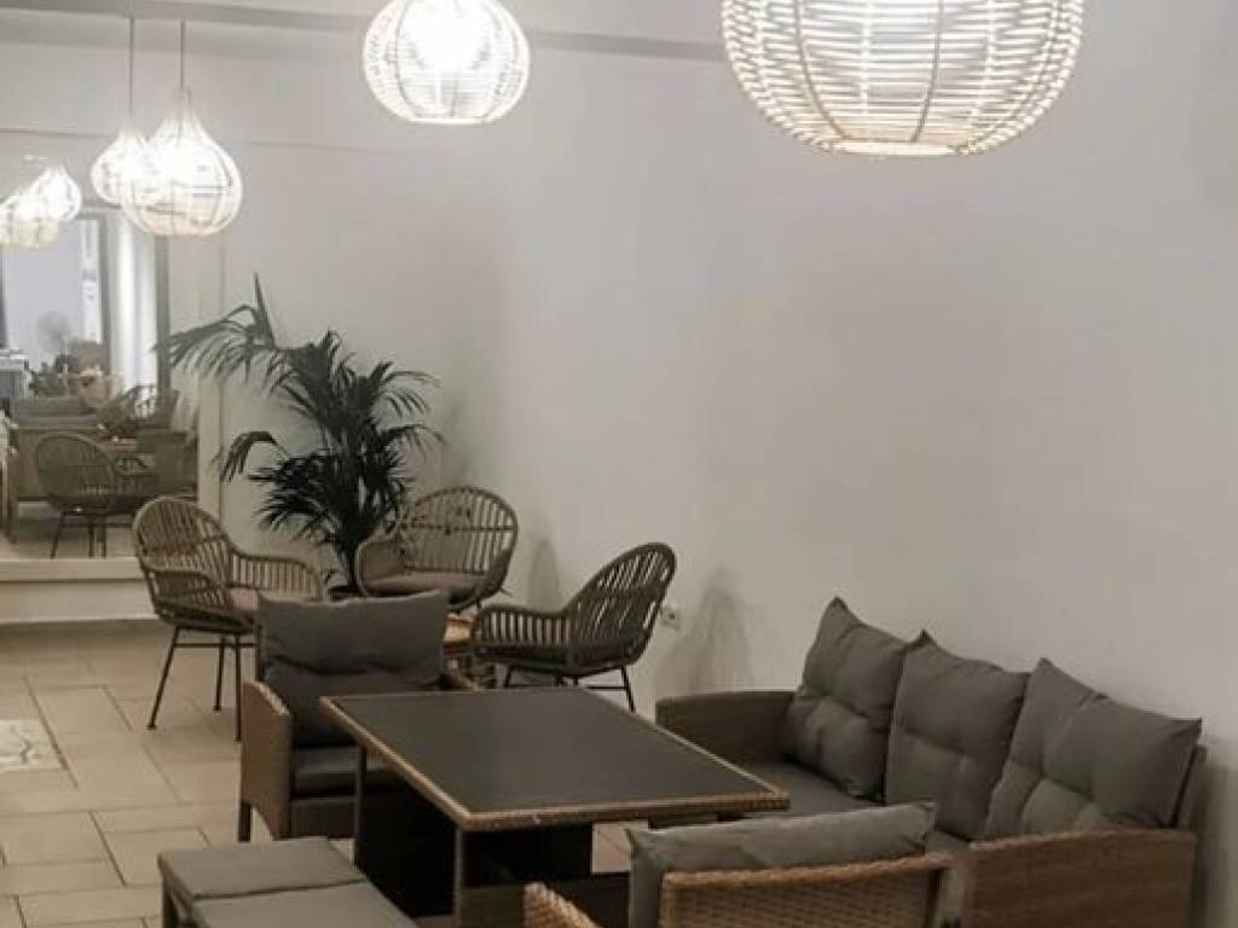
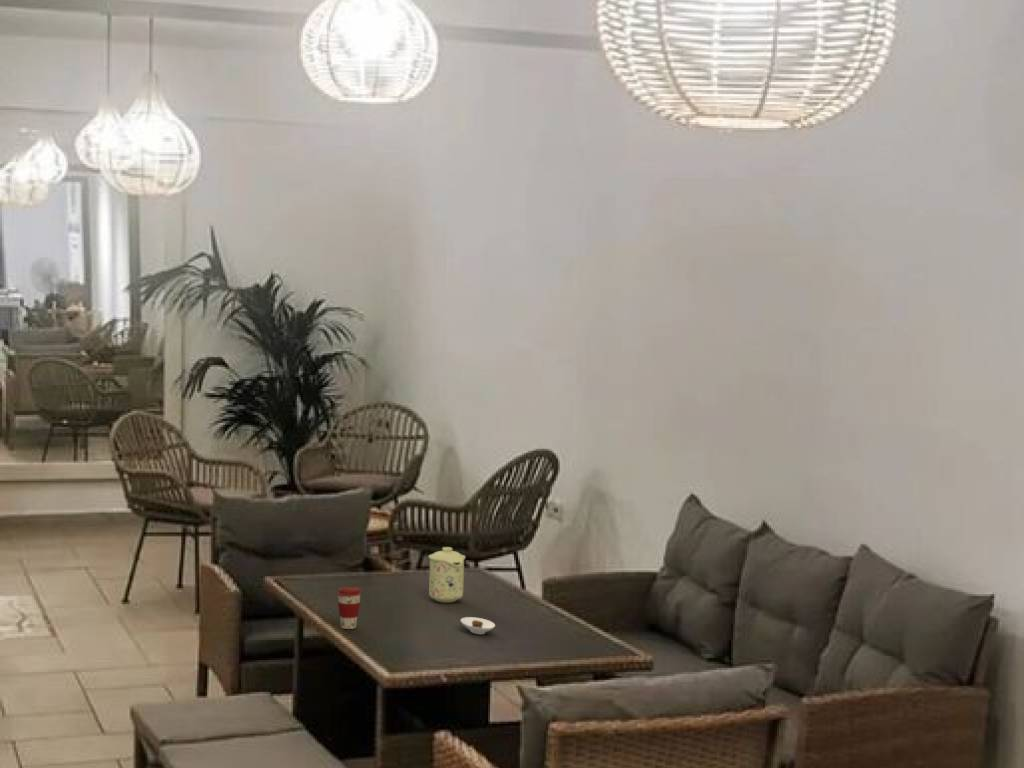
+ mug [428,546,466,603]
+ coffee cup [336,586,362,630]
+ saucer [460,616,496,635]
